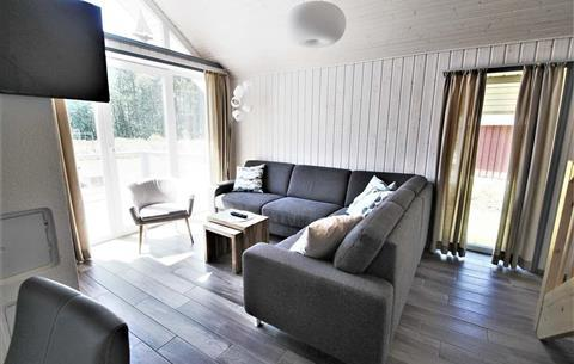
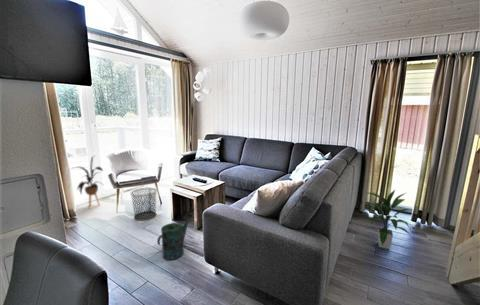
+ indoor plant [362,189,412,250]
+ watering can [156,212,194,261]
+ waste bin [129,187,158,221]
+ house plant [69,155,104,210]
